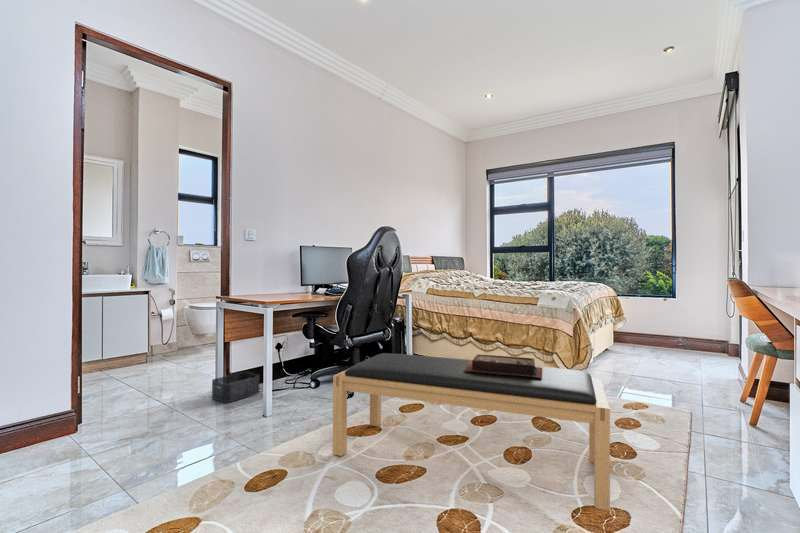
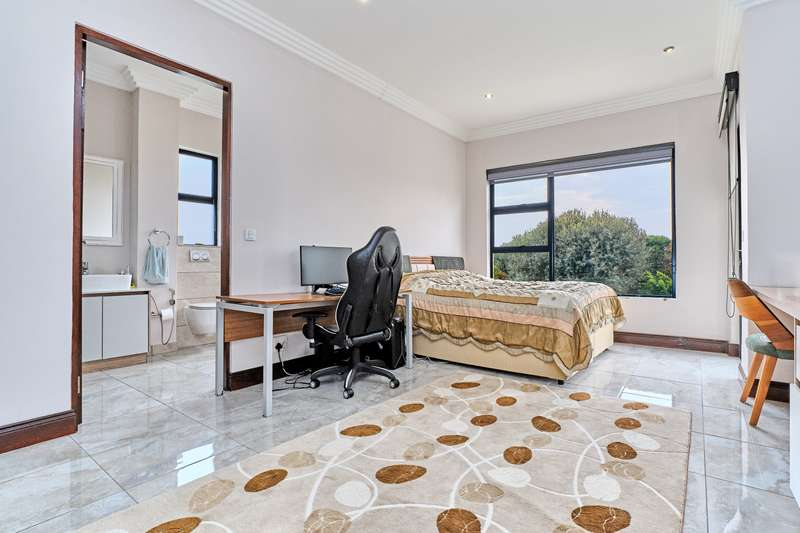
- storage bin [211,371,261,404]
- bench [332,352,611,512]
- decorative box [464,353,543,378]
